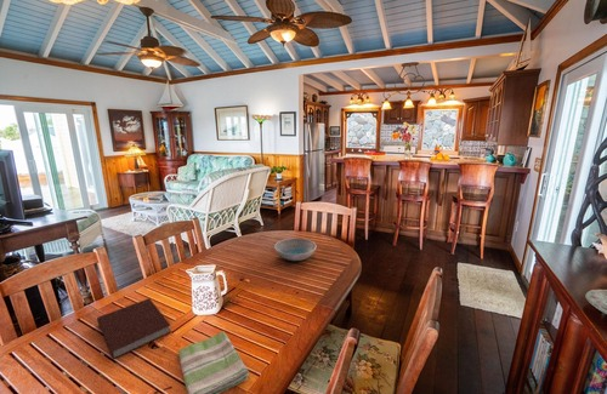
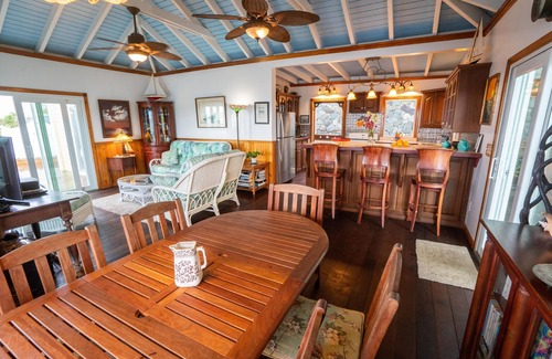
- dish towel [177,331,250,394]
- notebook [96,297,172,360]
- dish [273,236,318,262]
